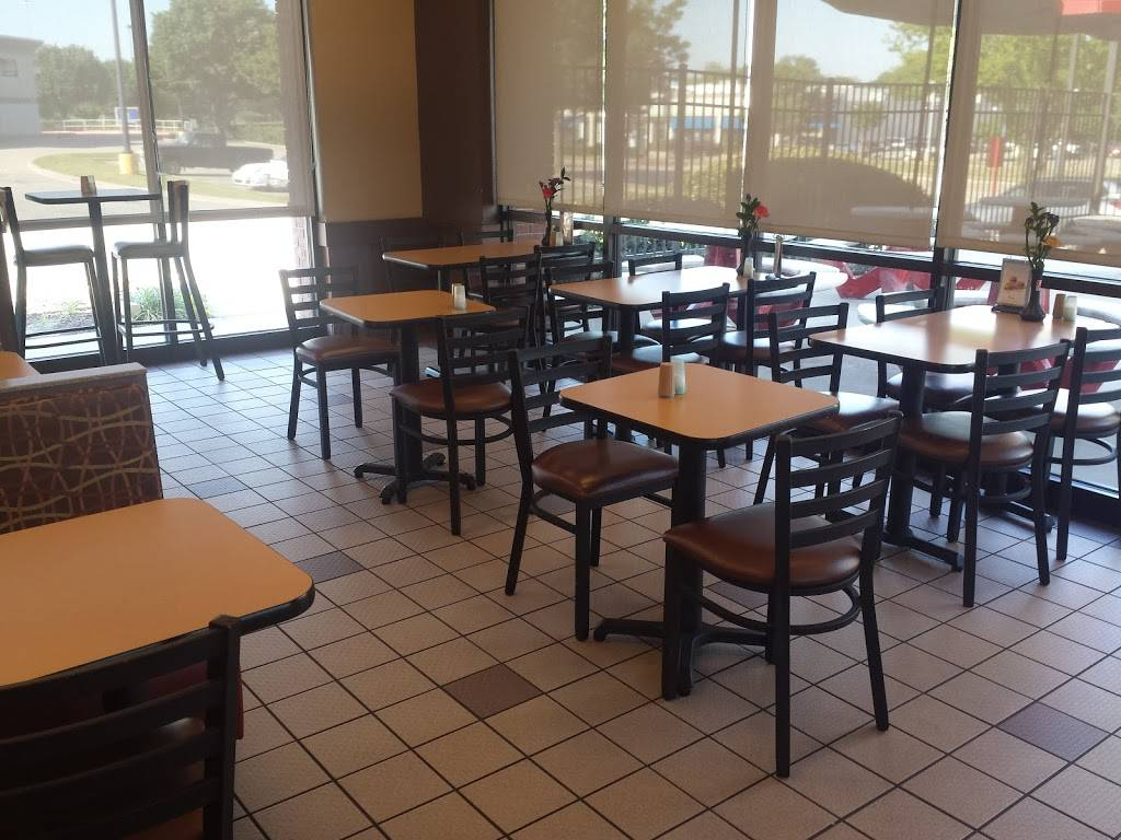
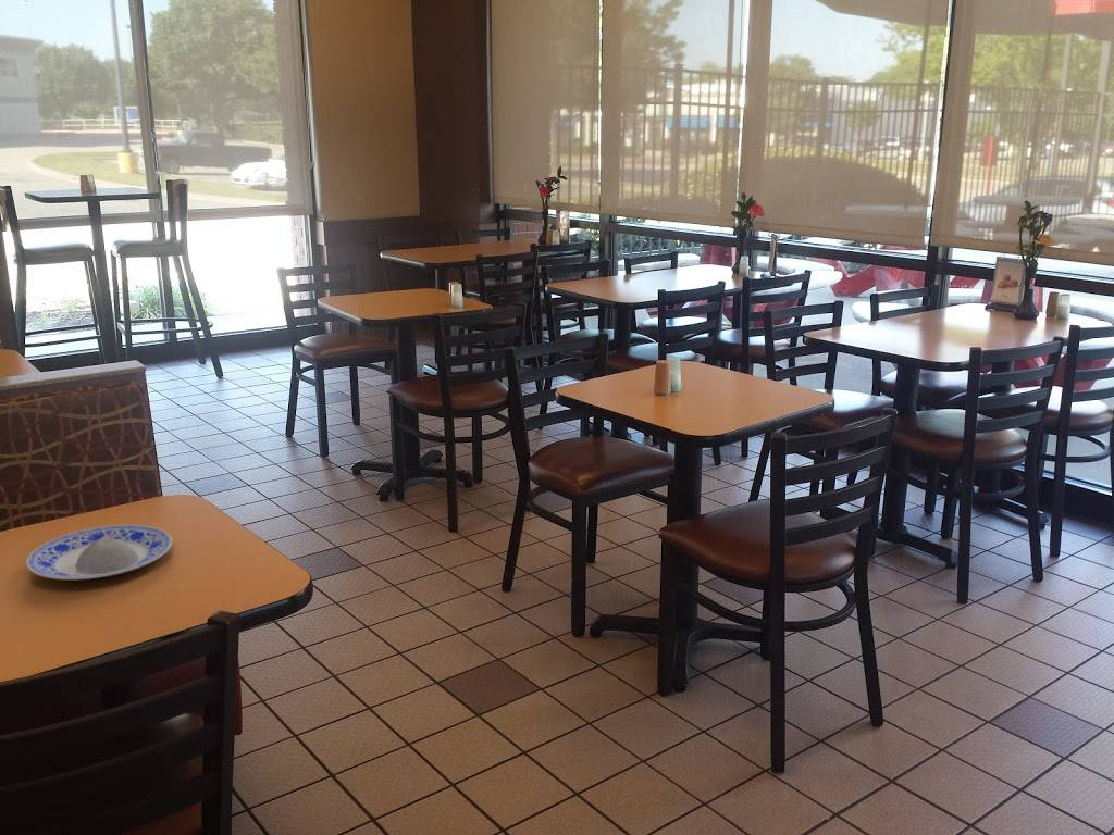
+ plate [25,524,173,581]
